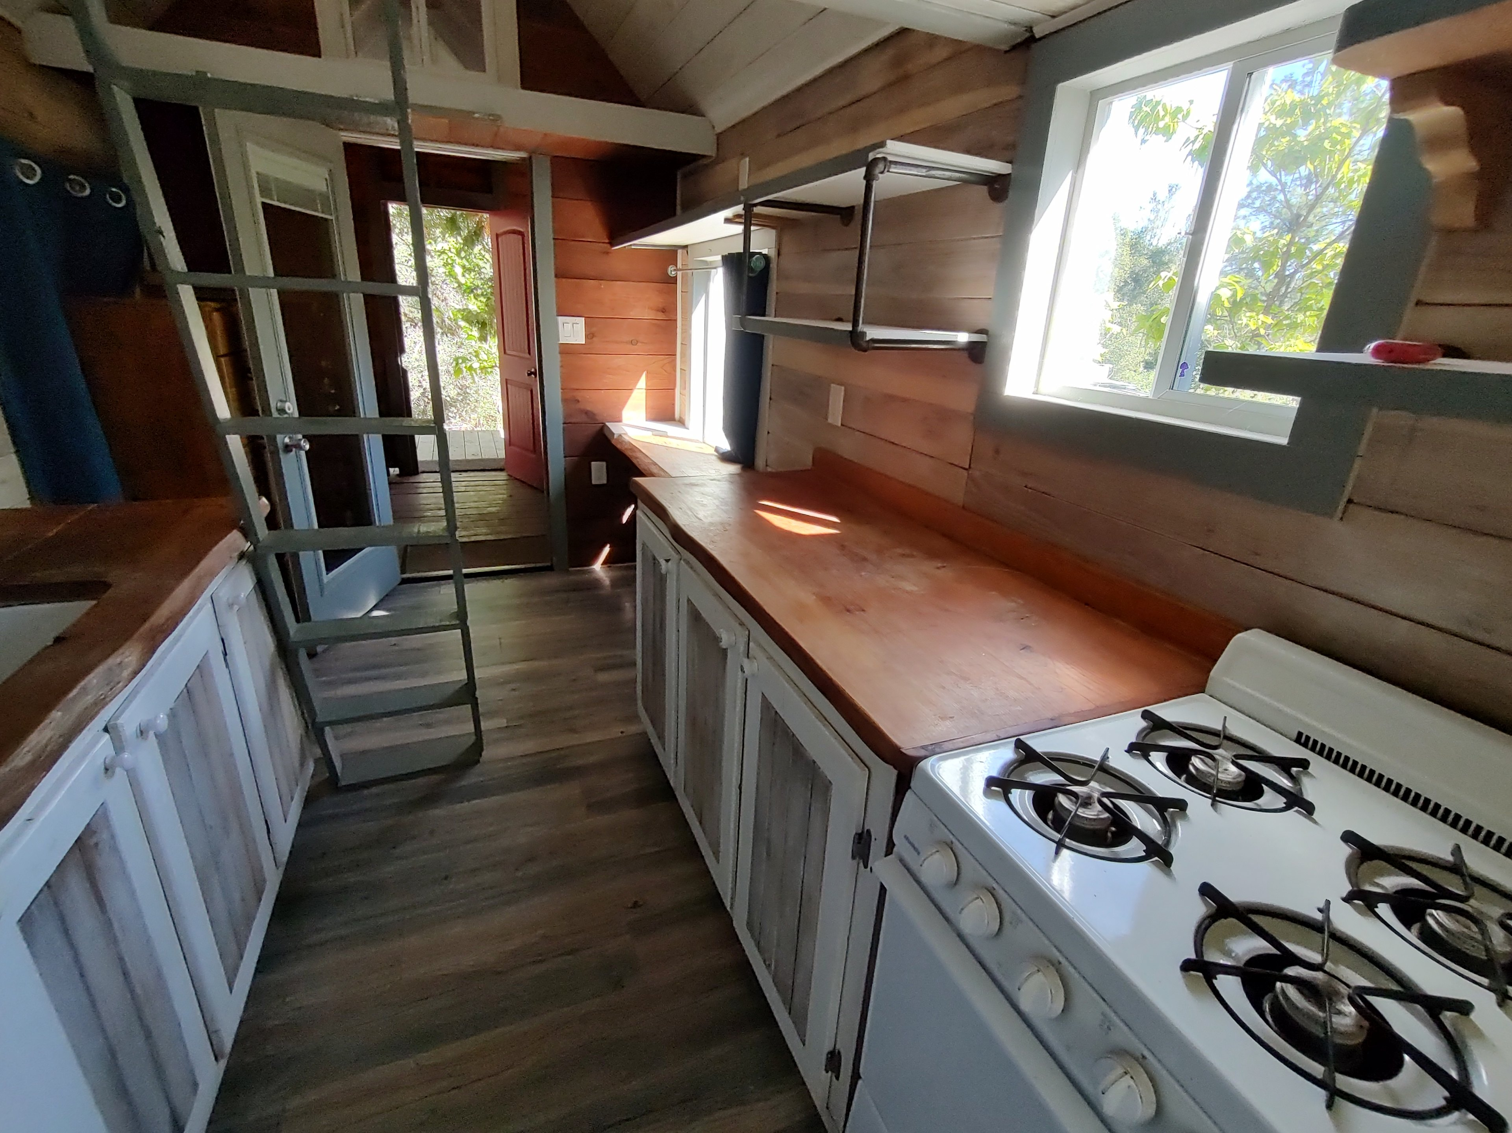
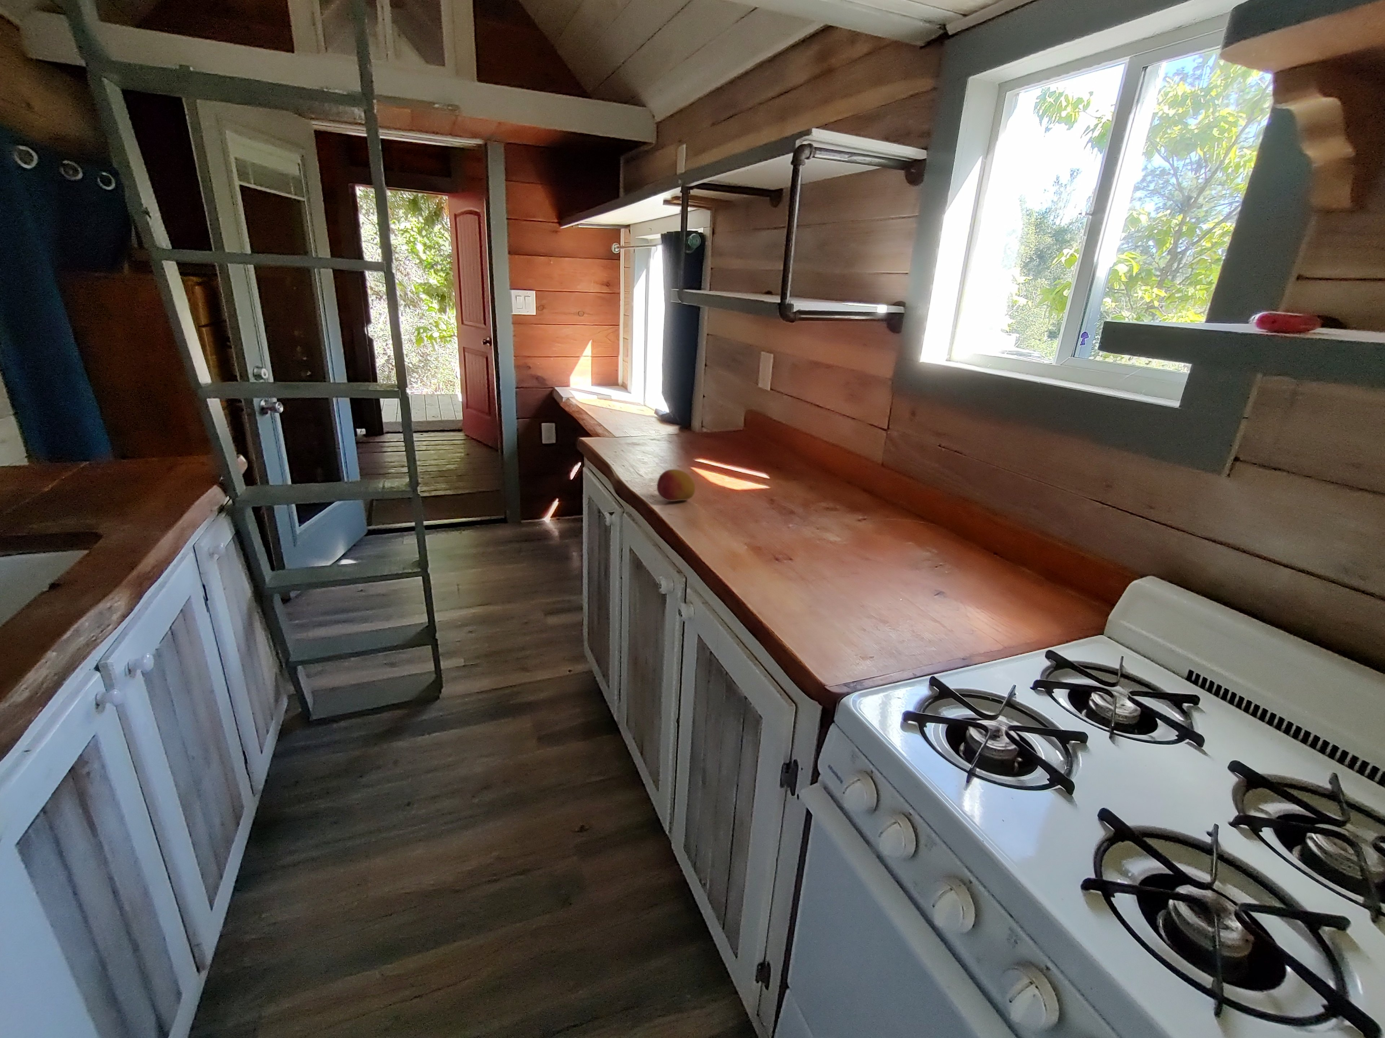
+ fruit [657,469,696,502]
